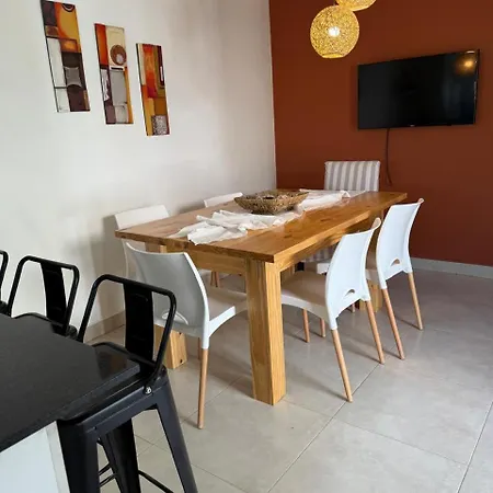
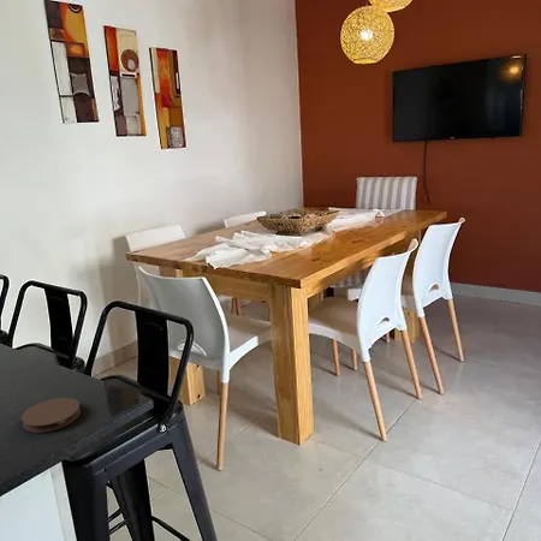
+ coaster [20,397,82,434]
